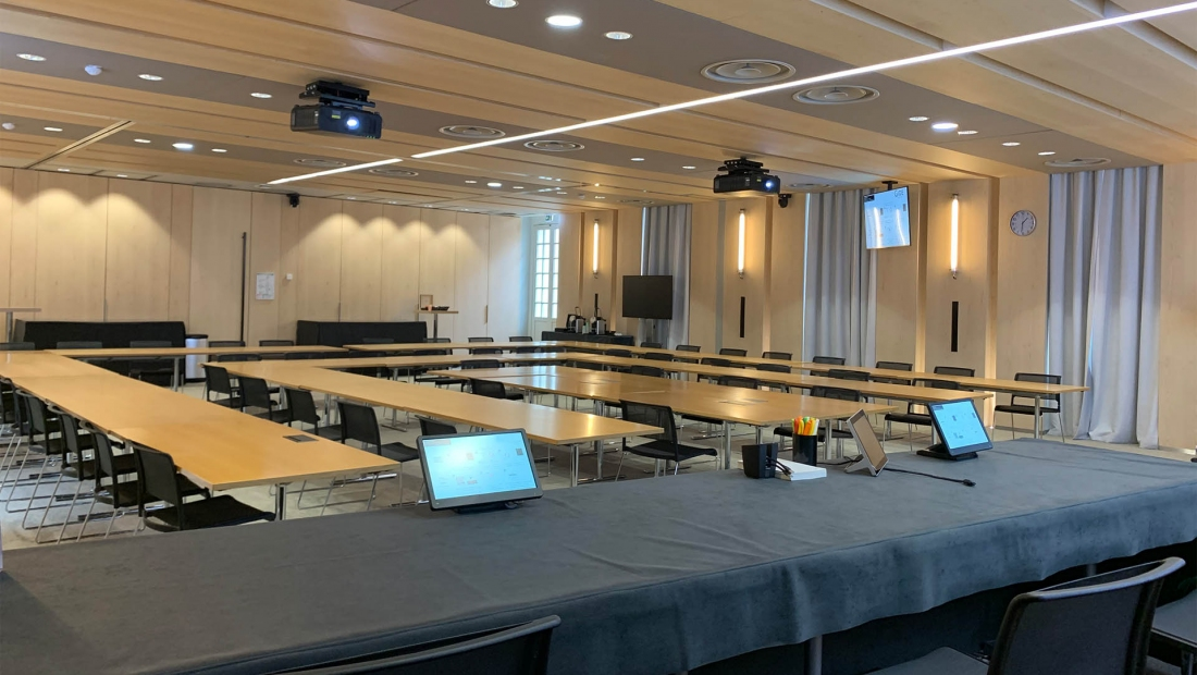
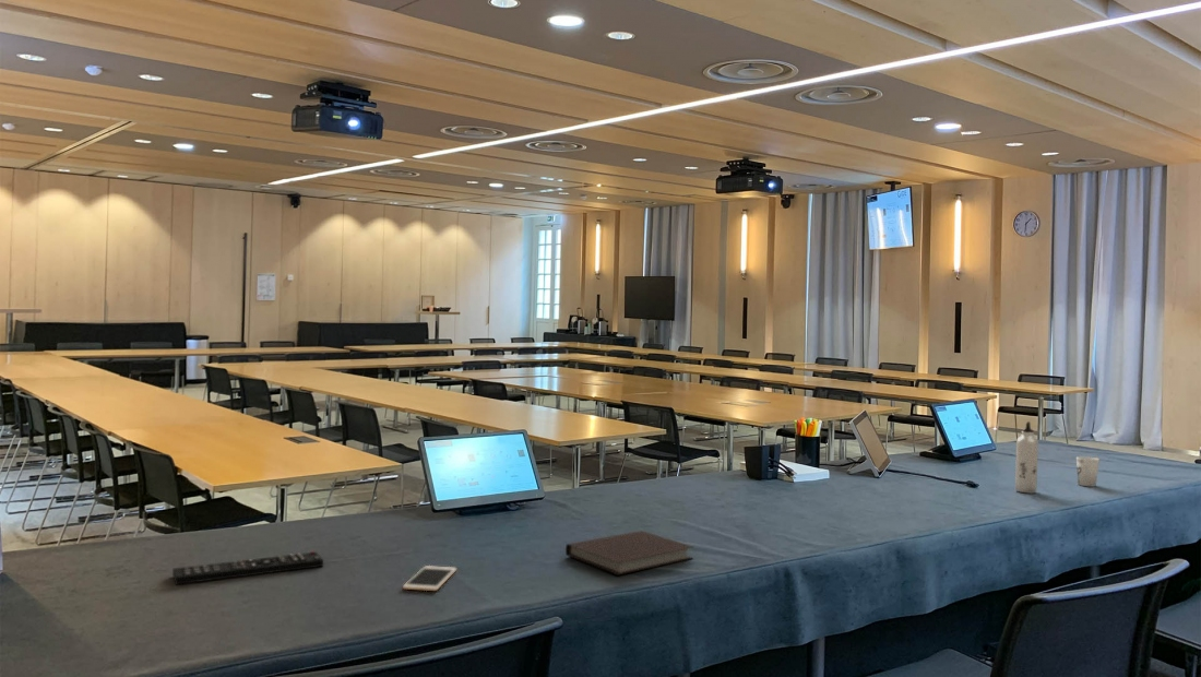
+ cup [1075,455,1101,487]
+ cell phone [402,565,457,592]
+ water bottle [1014,420,1039,495]
+ notebook [564,530,694,577]
+ remote control [171,550,324,585]
